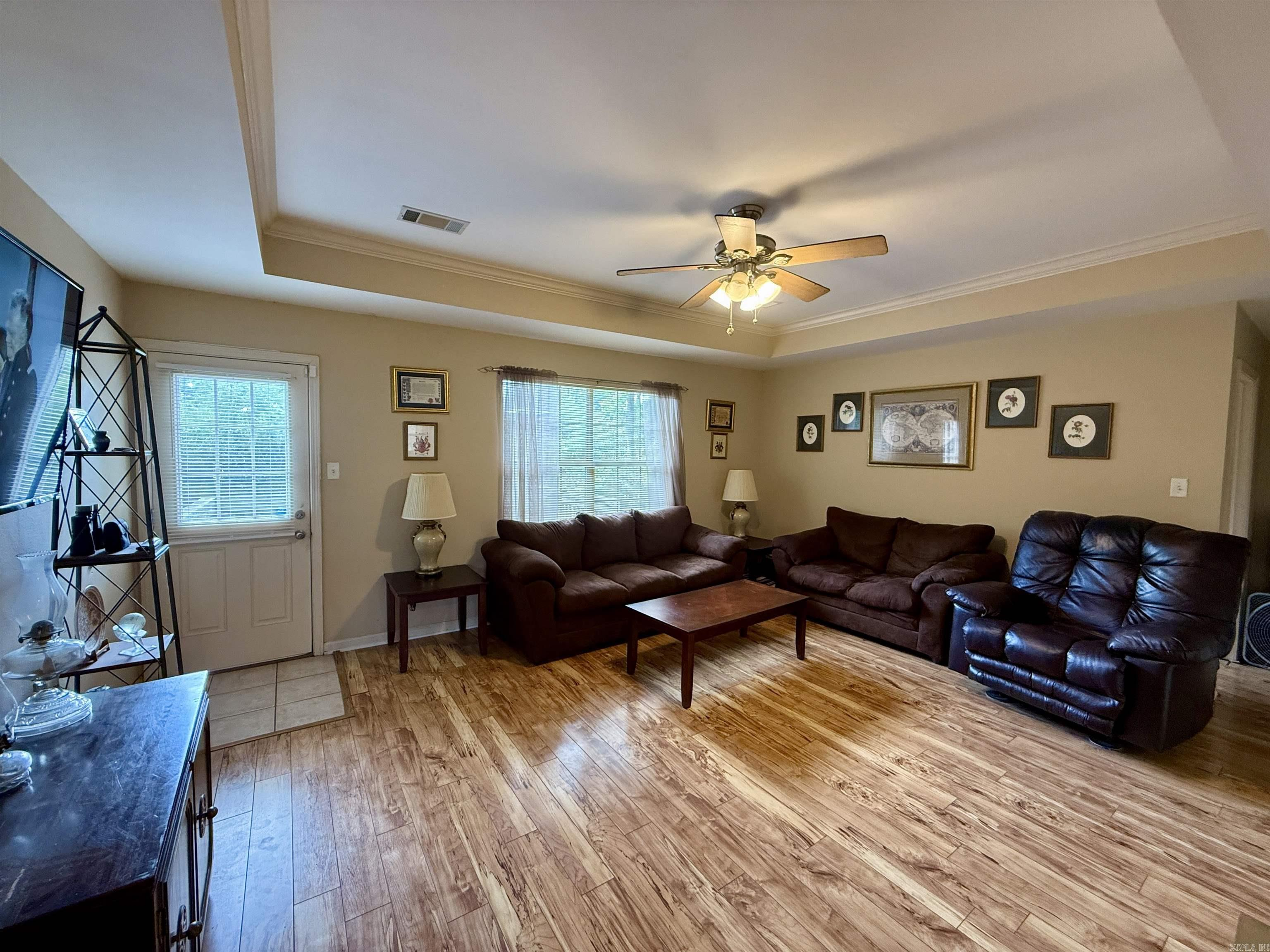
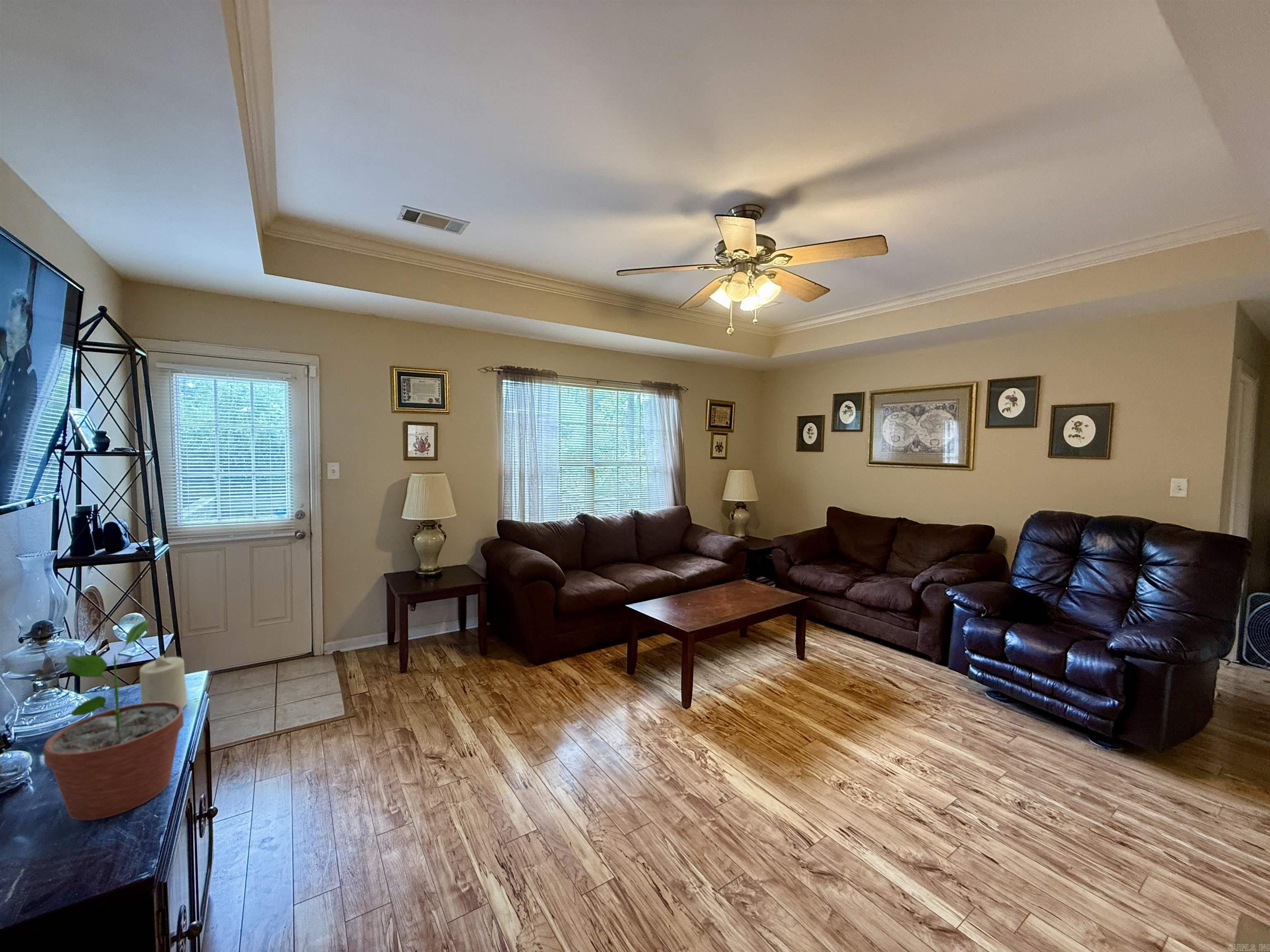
+ potted plant [43,618,184,821]
+ candle [139,654,188,708]
